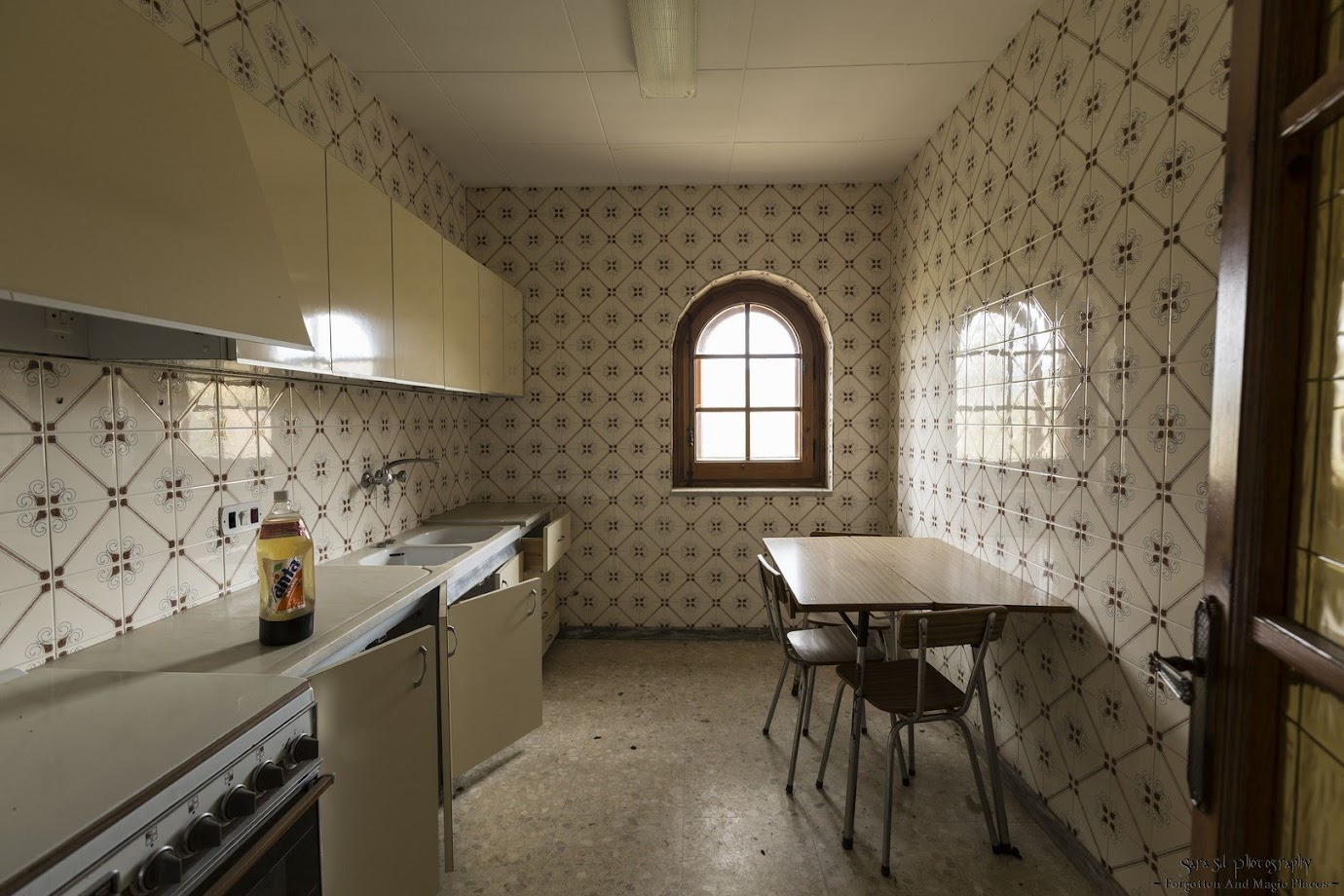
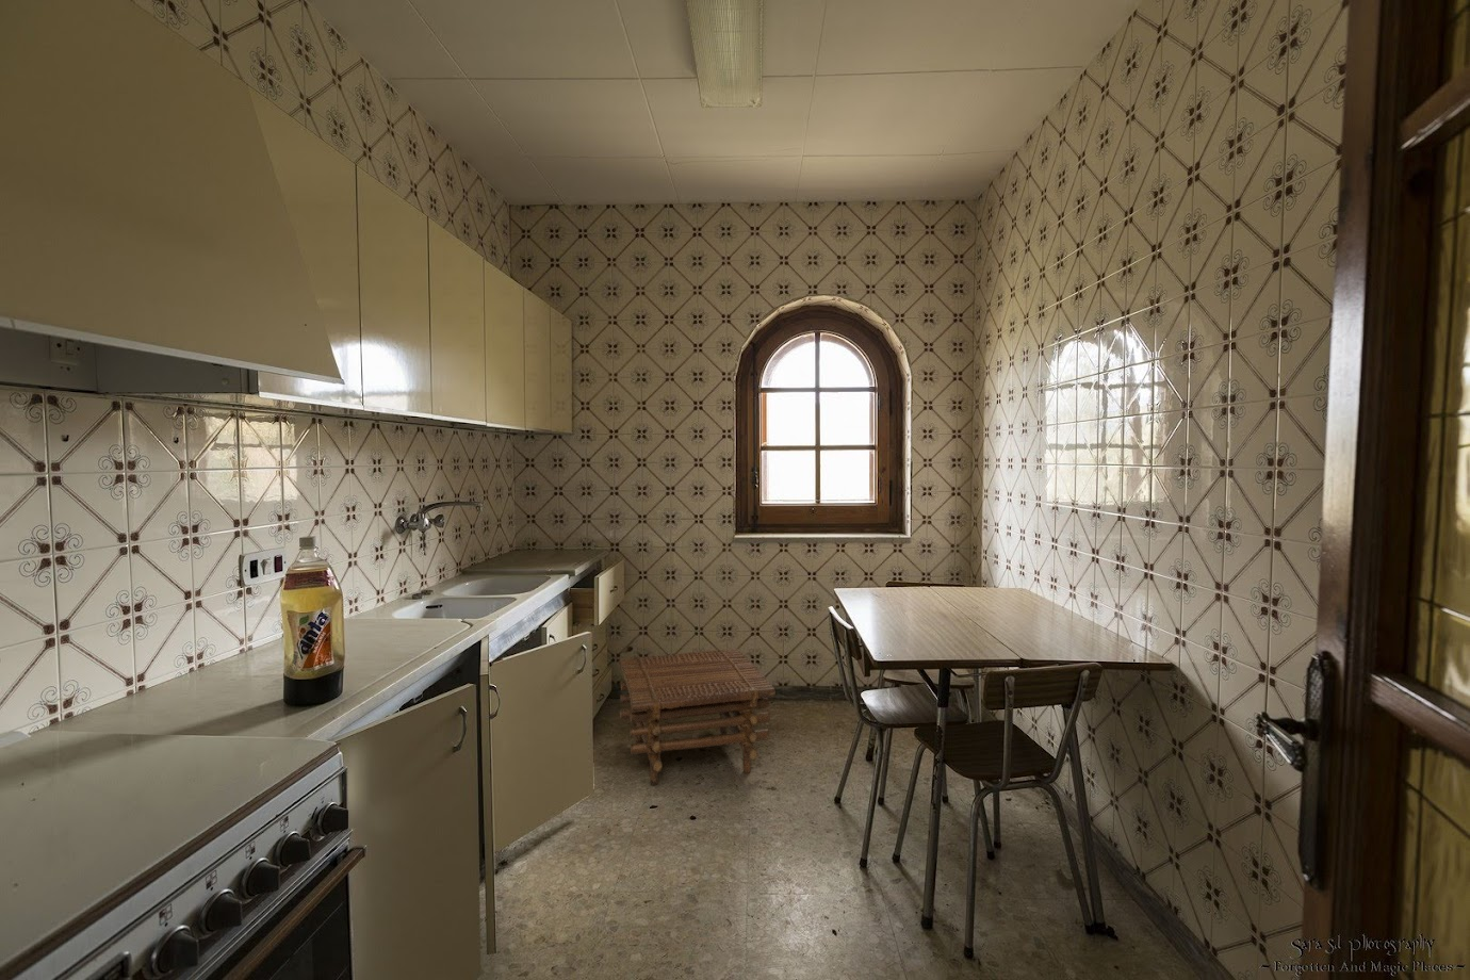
+ stool [618,648,777,786]
